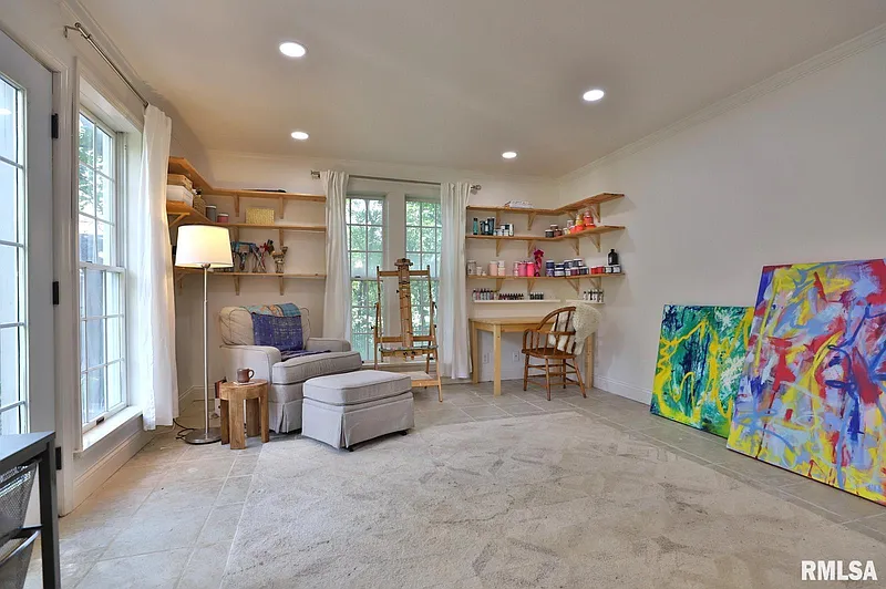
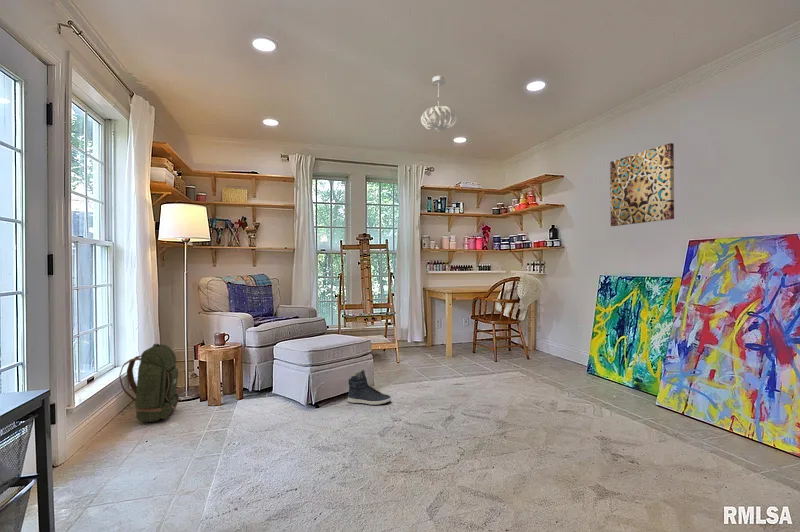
+ wall art [609,142,675,227]
+ pendant light [420,75,458,133]
+ sneaker [347,369,392,406]
+ backpack [118,343,183,423]
